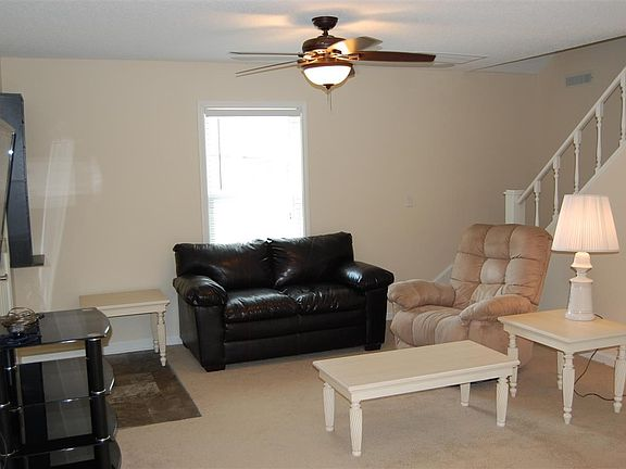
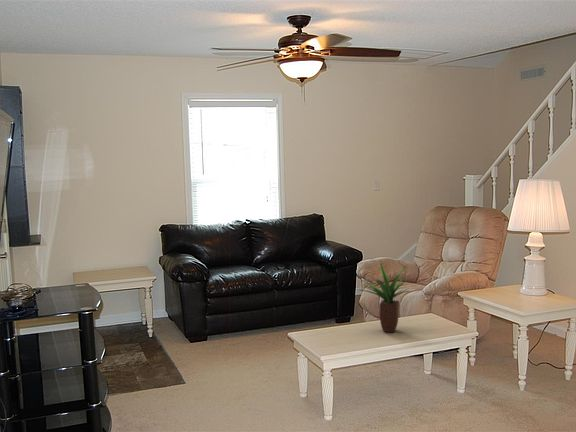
+ potted plant [360,262,412,333]
